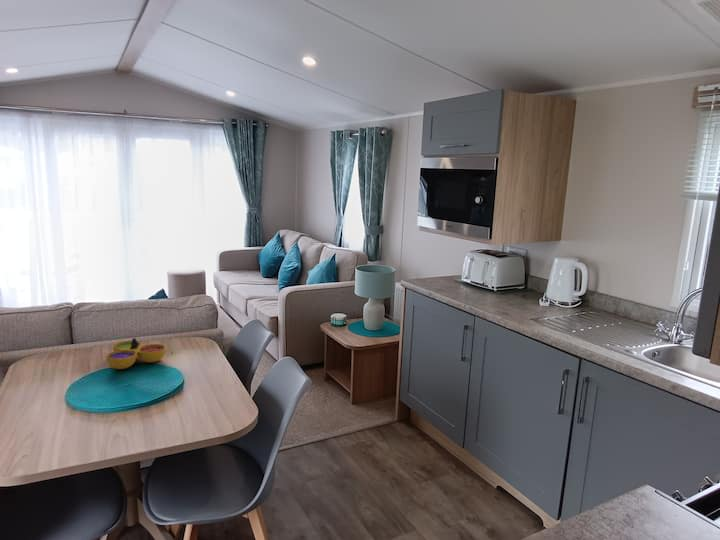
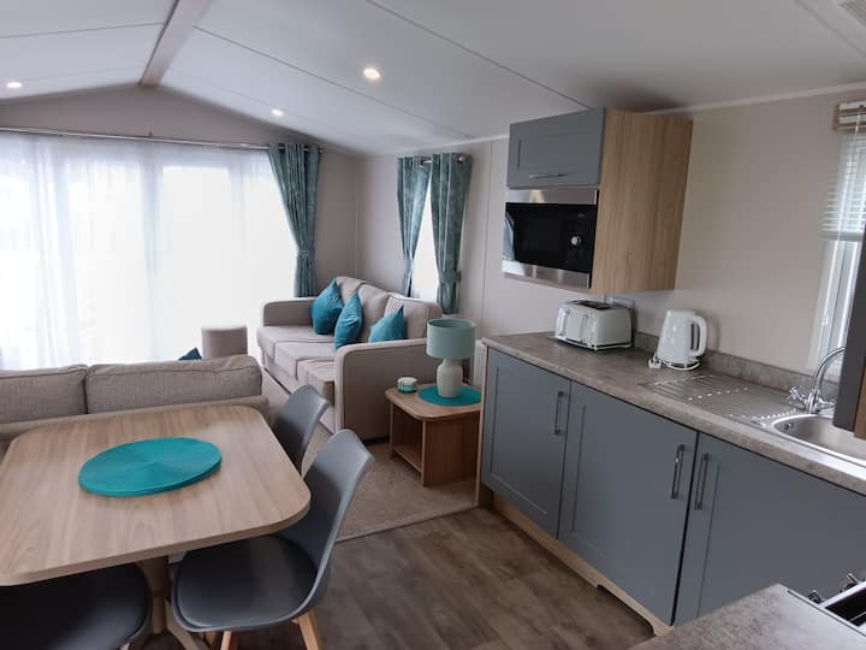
- decorative bowl [105,337,166,370]
